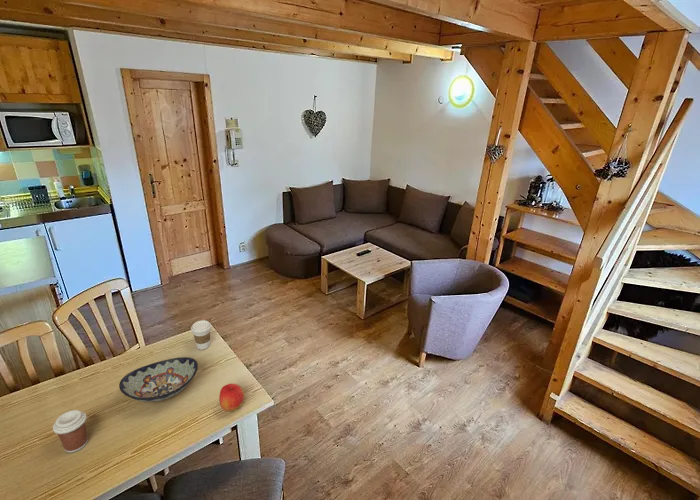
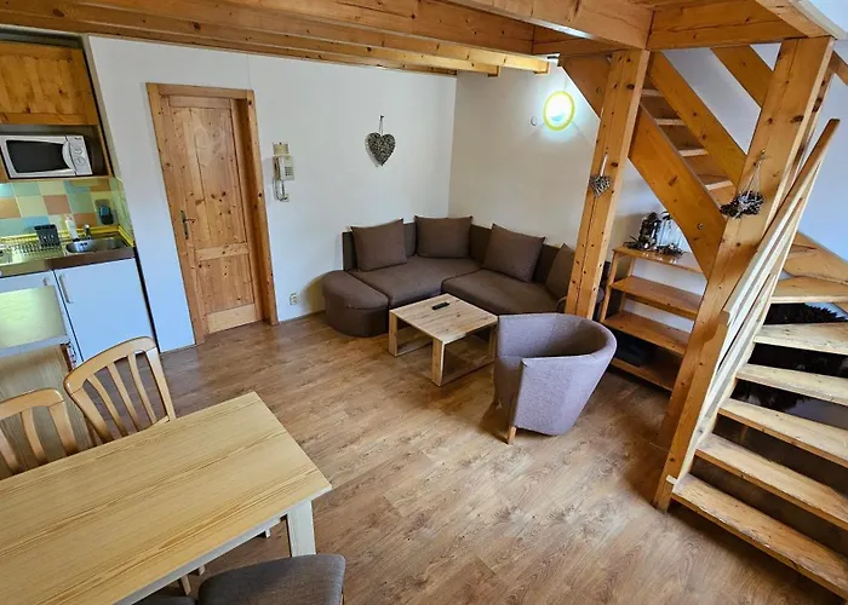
- coffee cup [190,319,212,350]
- apple [218,383,246,412]
- coffee cup [52,409,89,453]
- decorative bowl [118,356,199,403]
